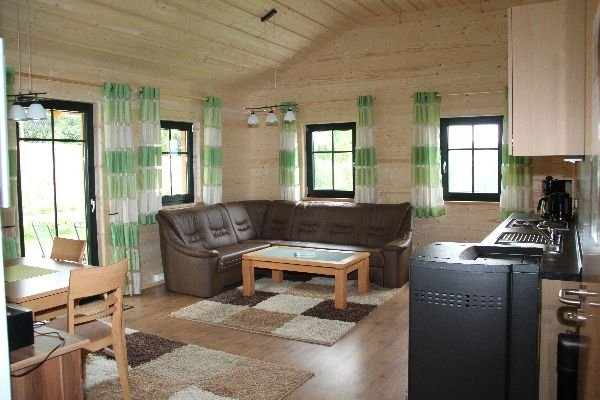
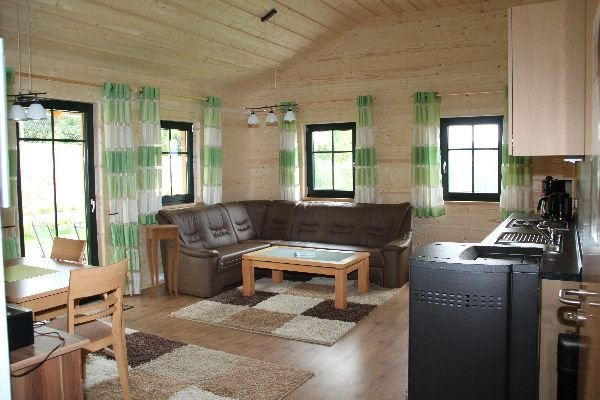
+ side table [144,223,182,301]
